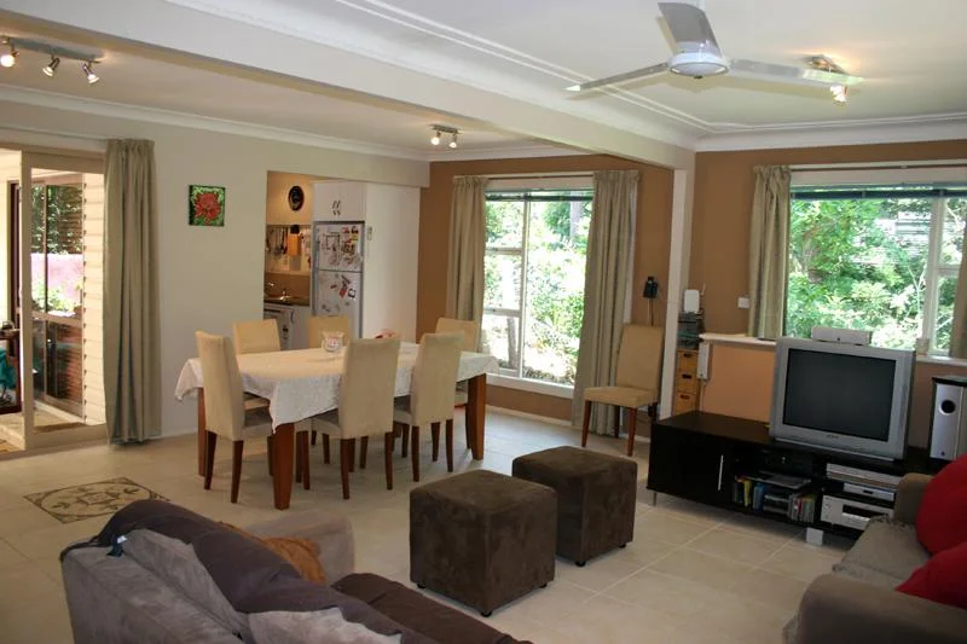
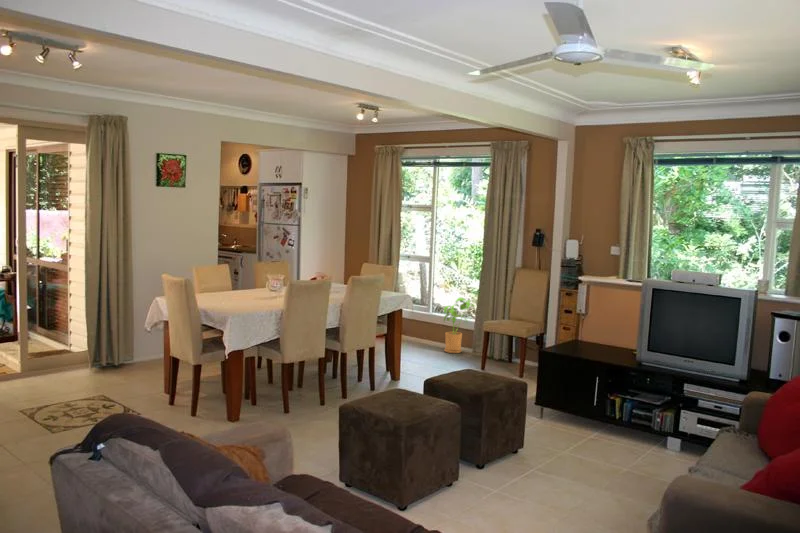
+ house plant [443,297,475,354]
